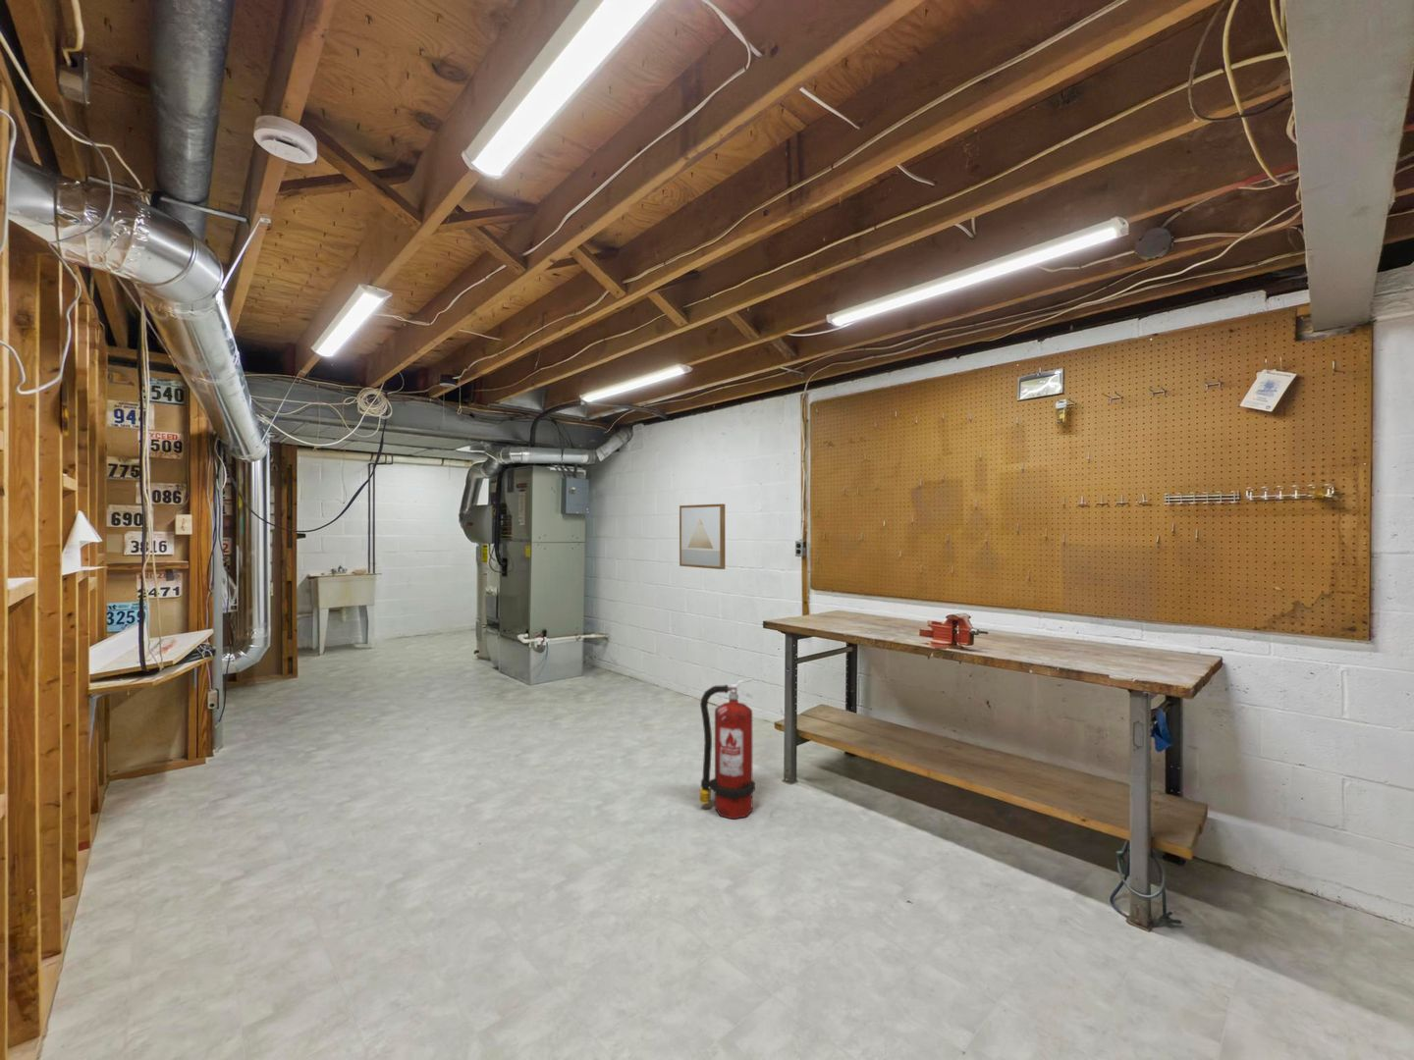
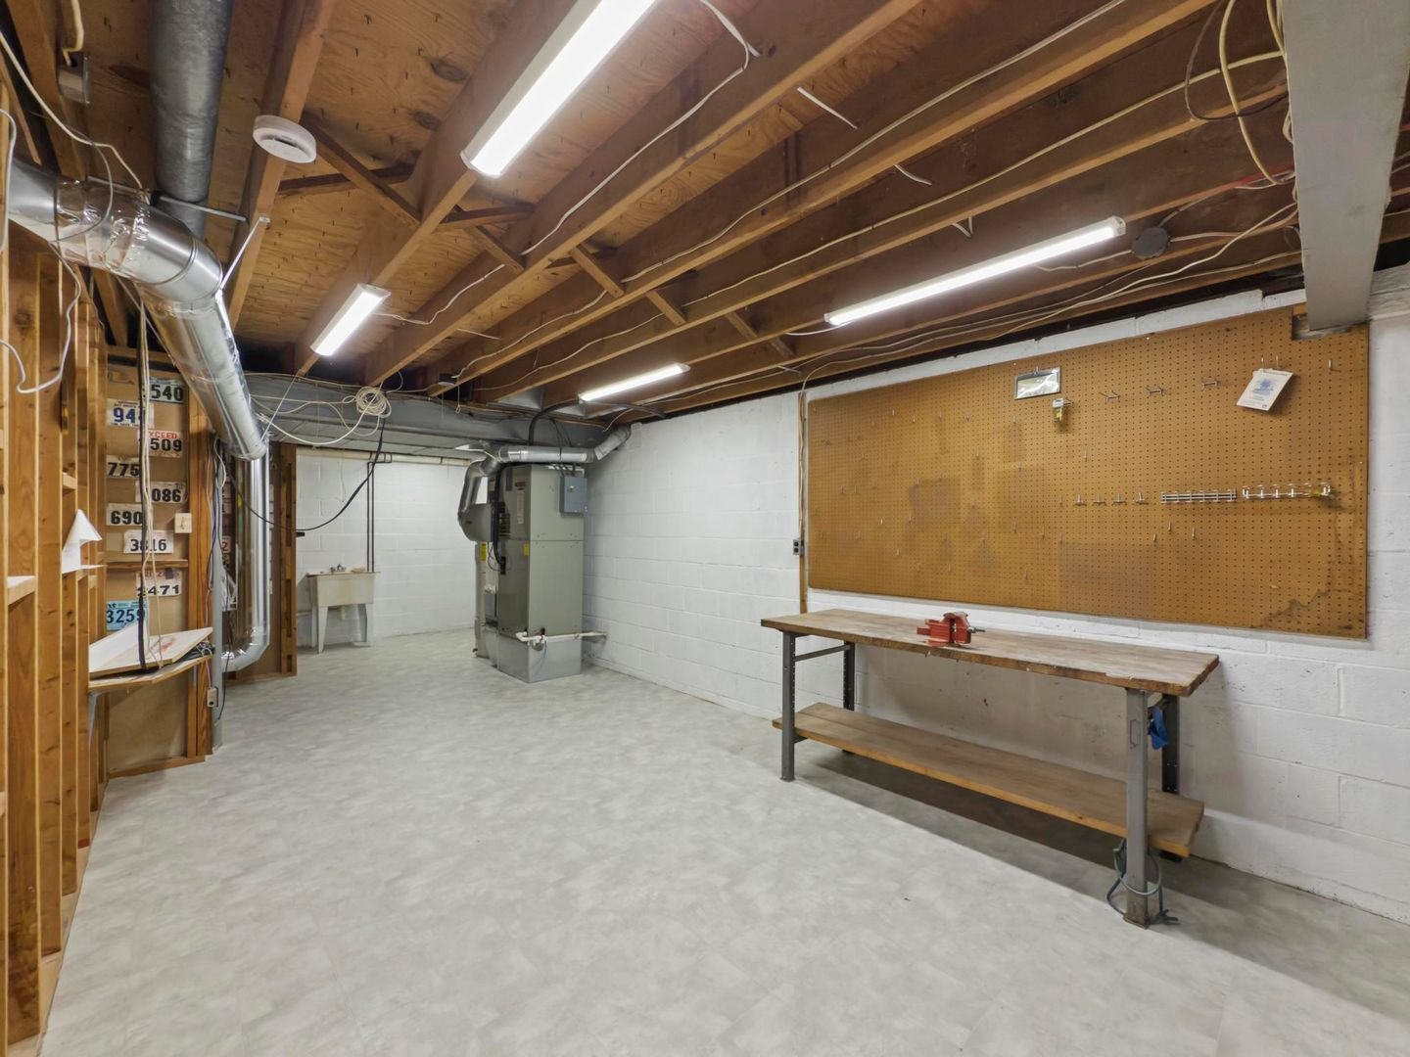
- wall art [678,503,727,570]
- fire extinguisher [698,677,756,821]
